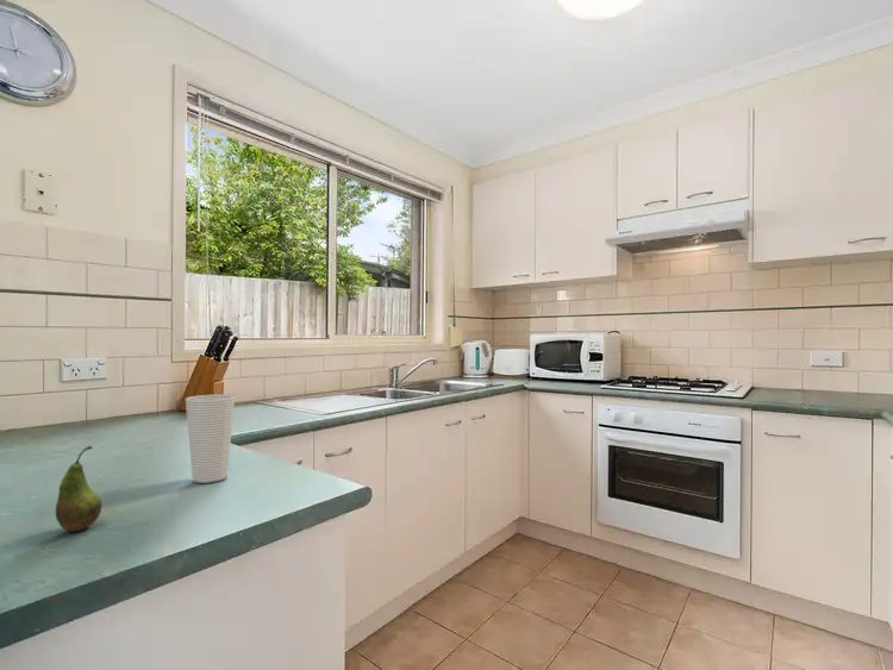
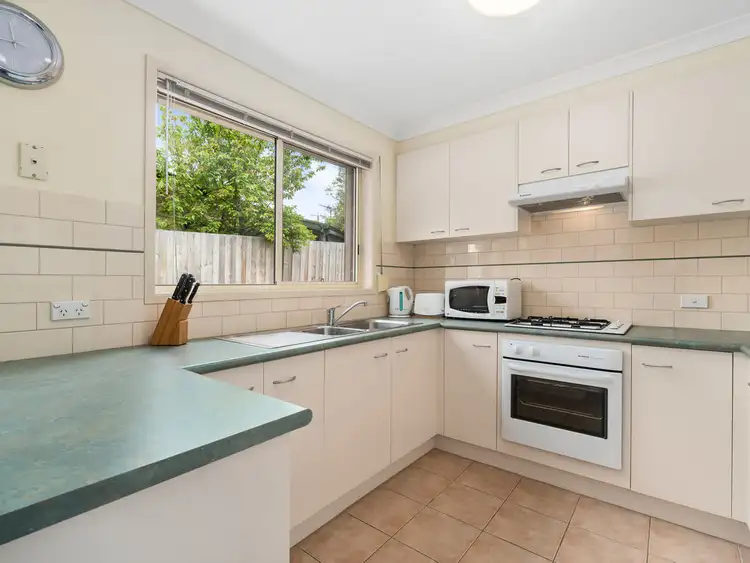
- cup [185,393,236,484]
- fruit [55,445,104,533]
